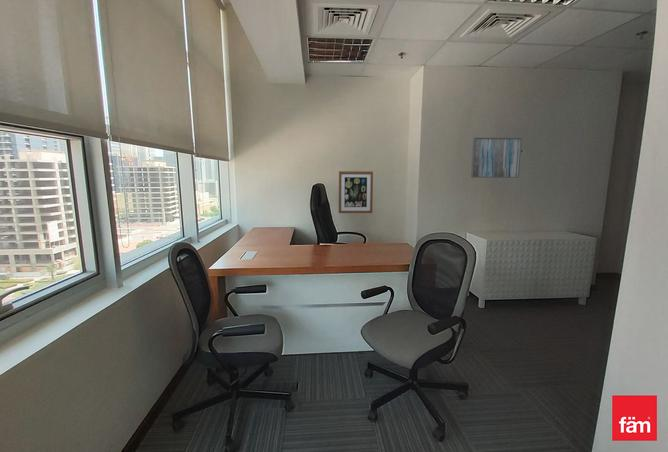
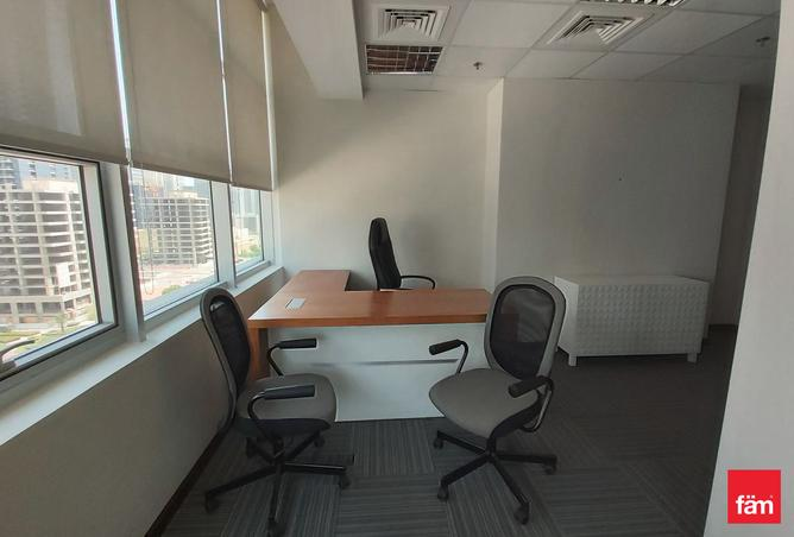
- wall art [338,170,374,214]
- wall art [470,137,523,179]
